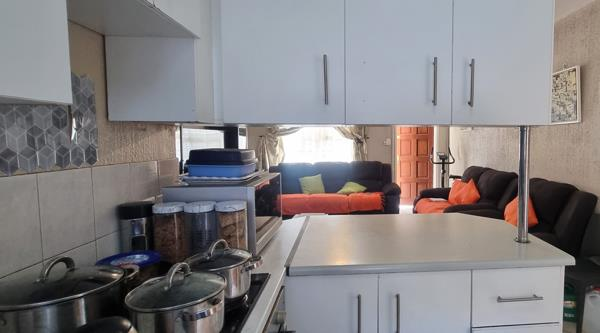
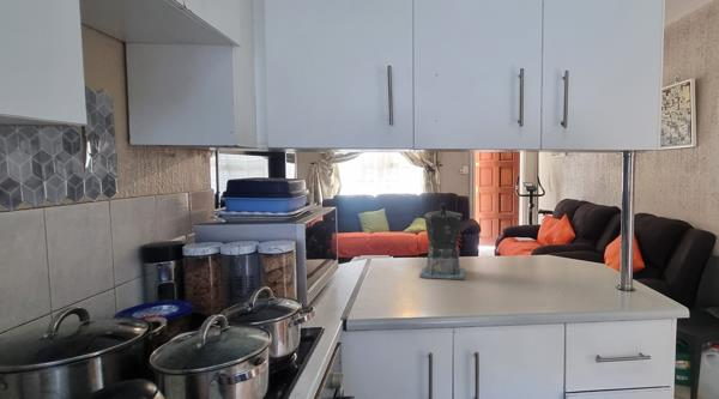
+ coffee maker [418,202,465,280]
